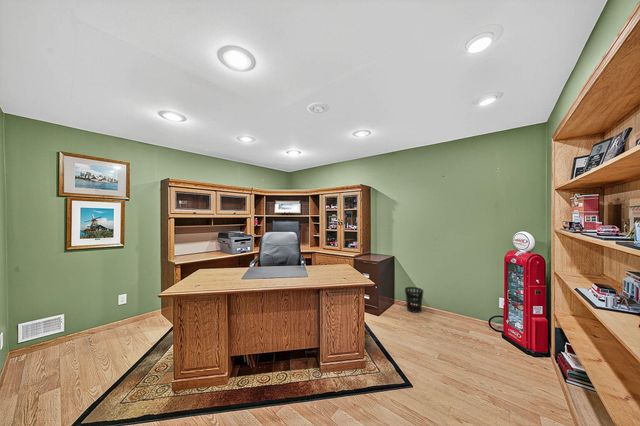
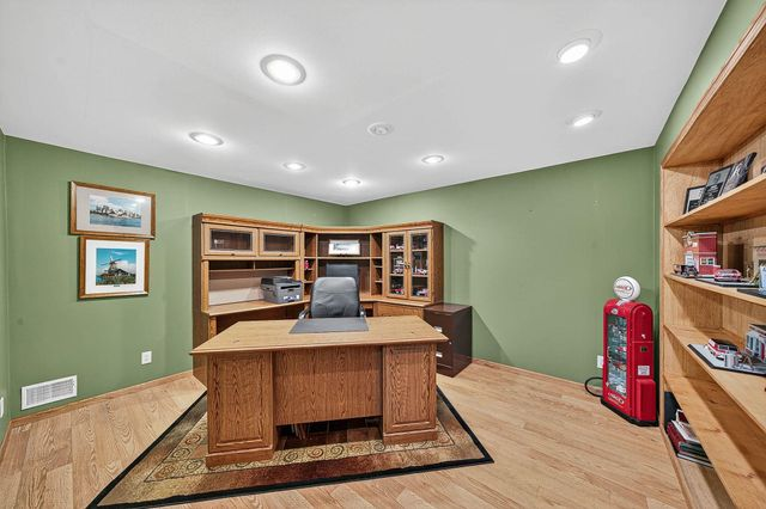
- wastebasket [404,286,424,314]
